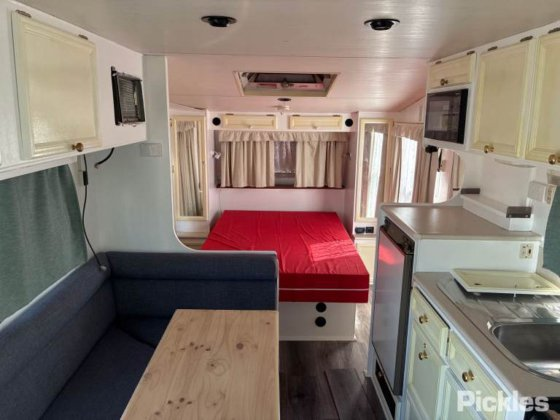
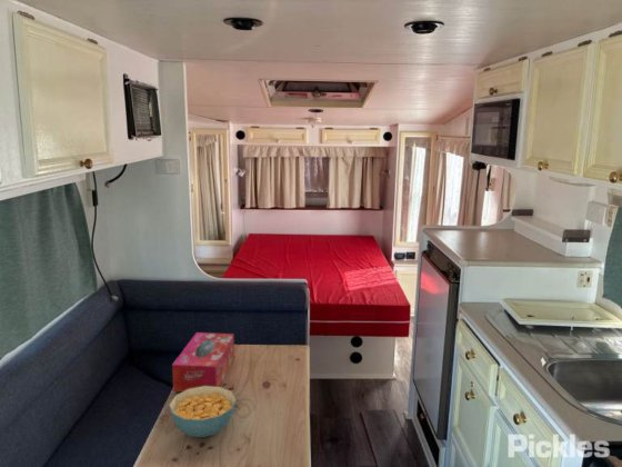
+ cereal bowl [168,386,238,438]
+ tissue box [171,331,235,393]
